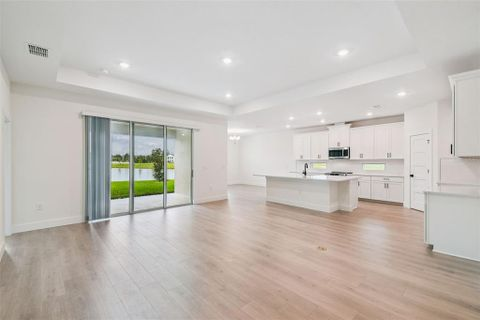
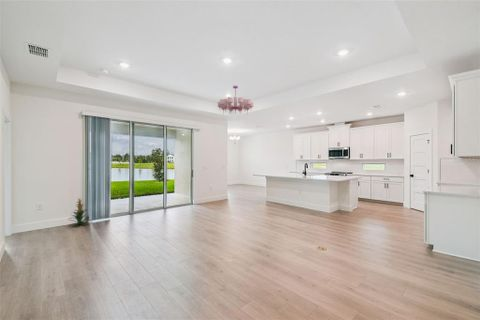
+ chandelier [217,85,254,115]
+ indoor plant [68,196,93,228]
